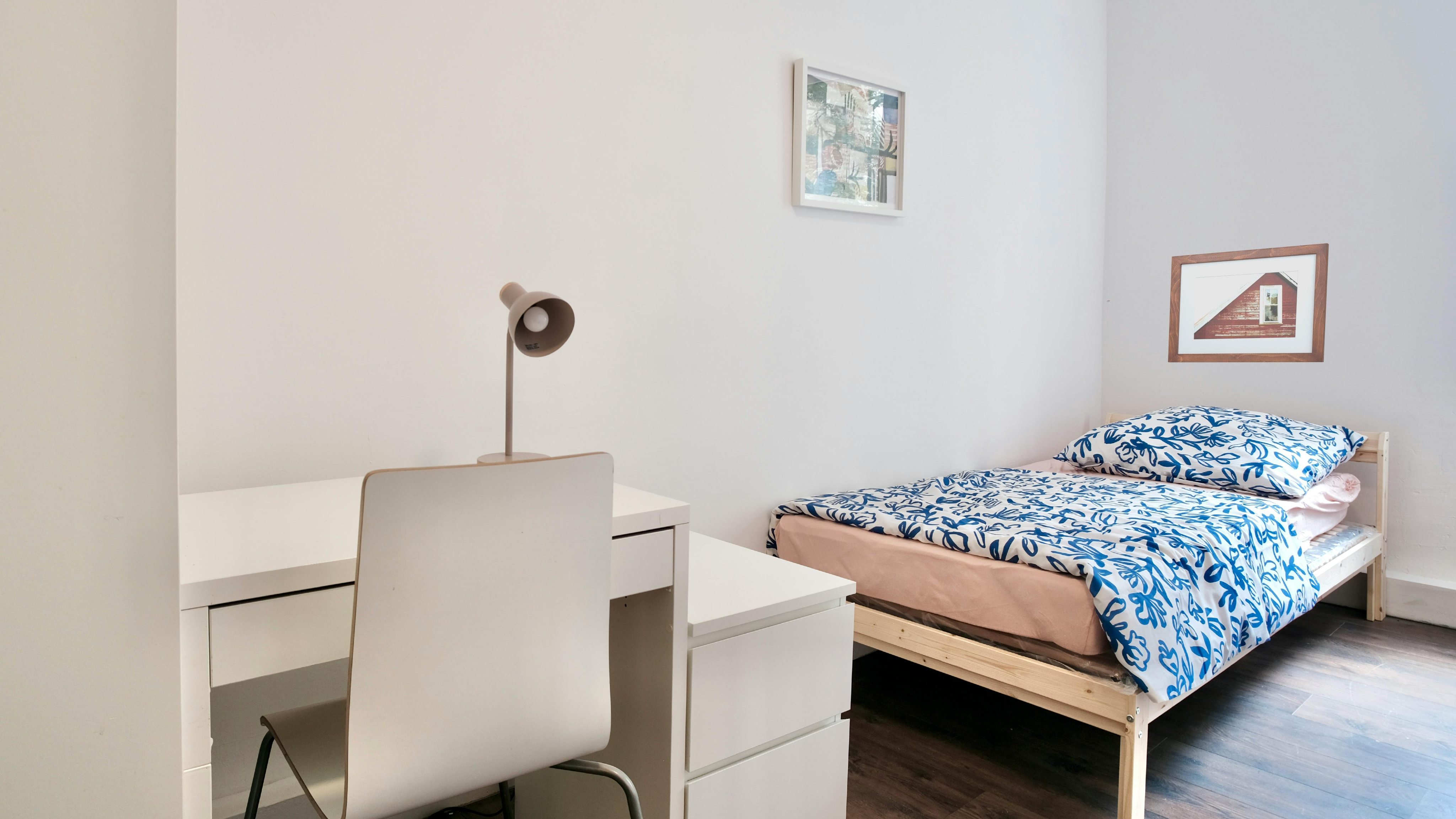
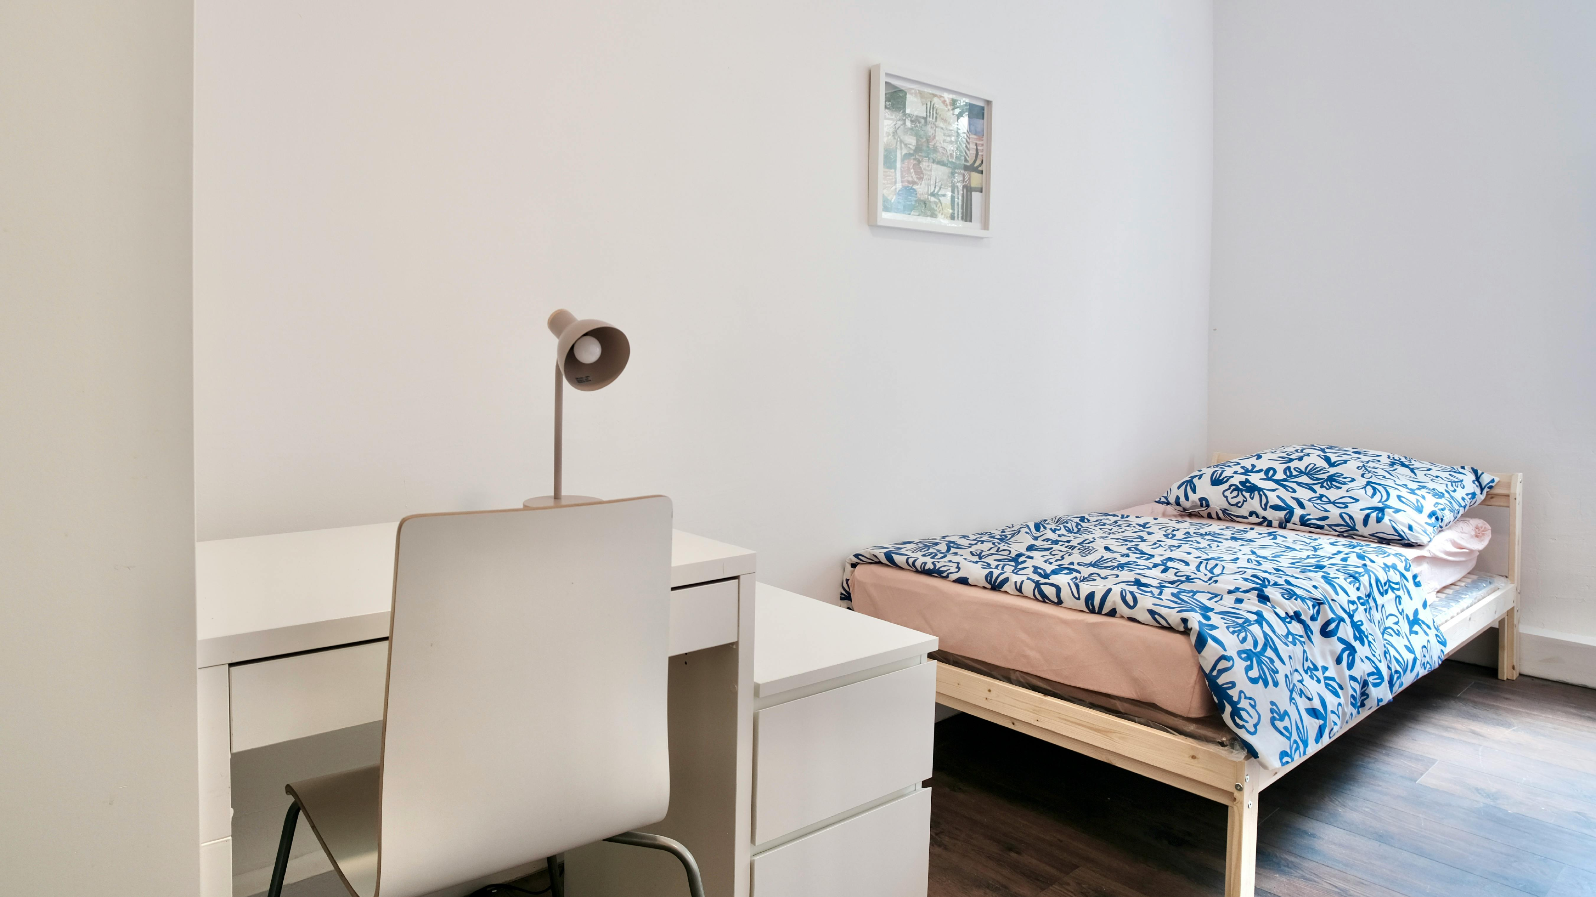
- picture frame [1168,243,1329,363]
